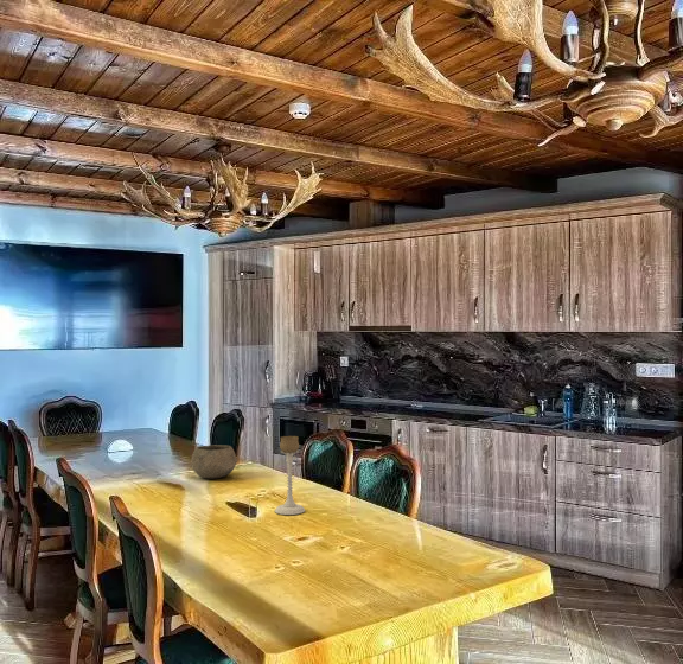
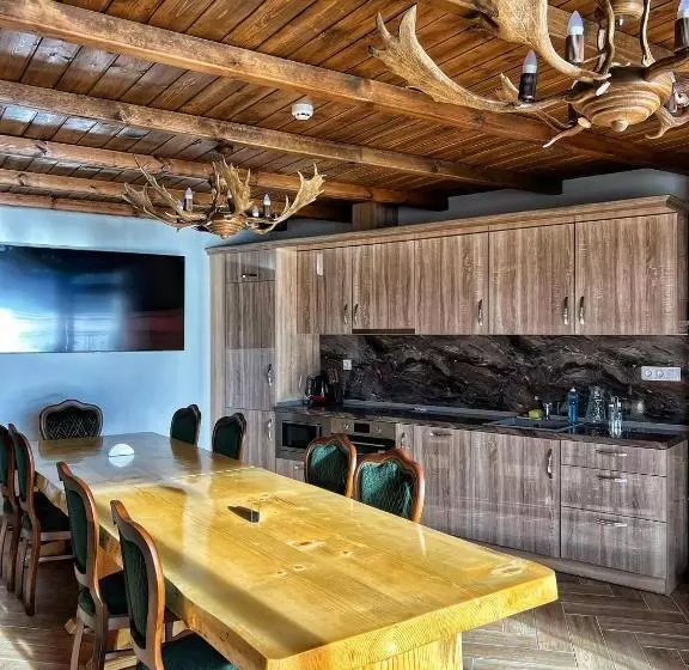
- candle holder [274,435,306,516]
- bowl [190,443,238,480]
